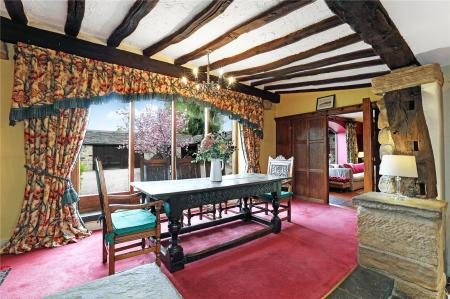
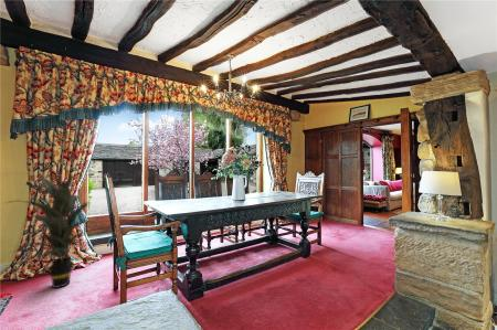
+ indoor plant [2,163,99,289]
